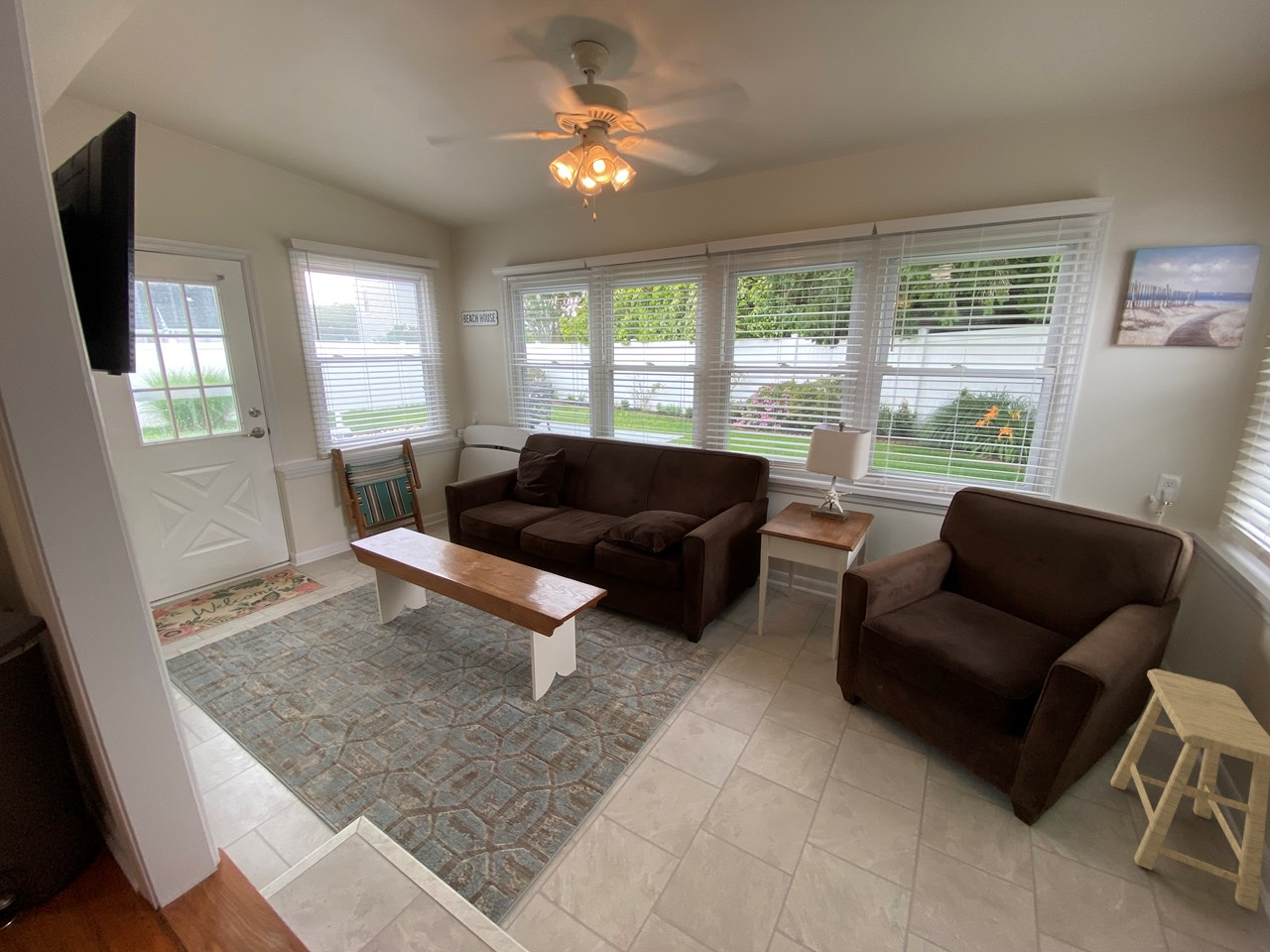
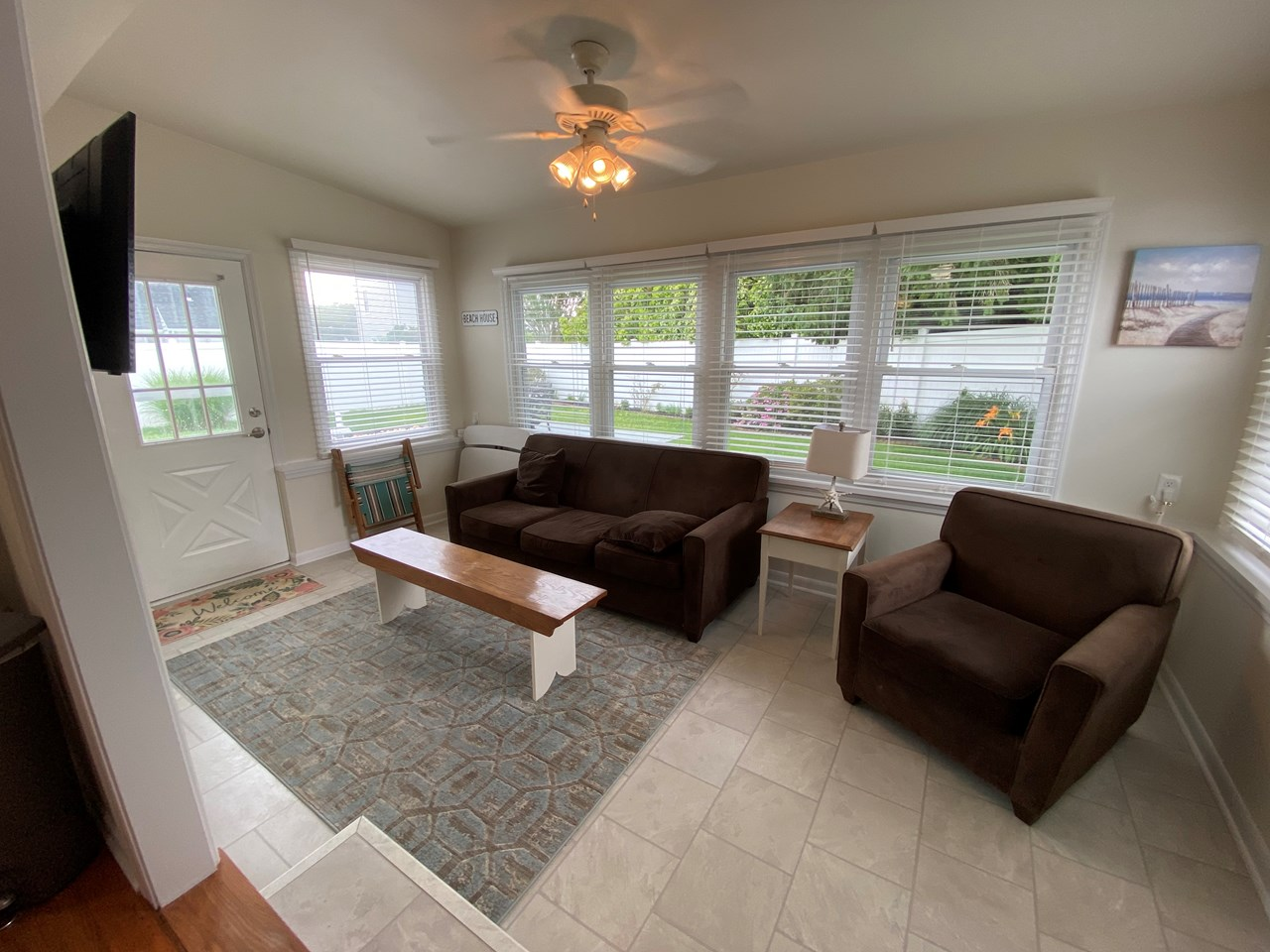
- footstool [1109,668,1270,912]
